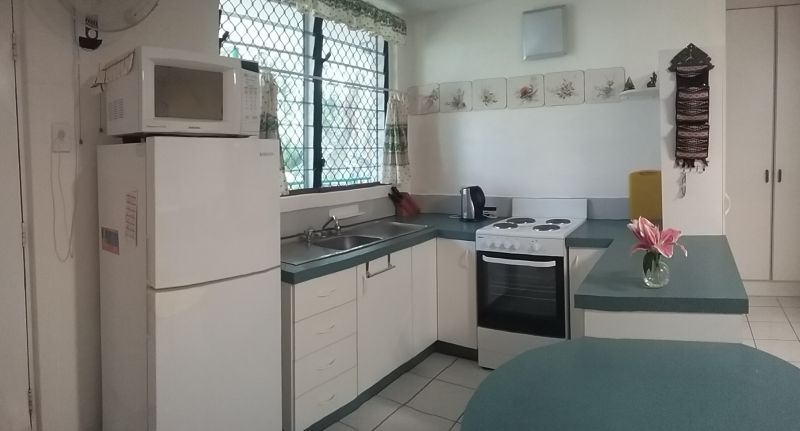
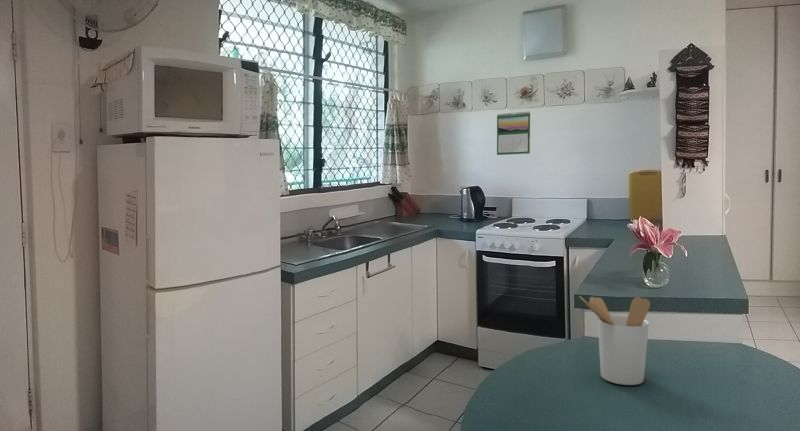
+ utensil holder [578,295,651,386]
+ calendar [496,110,531,156]
